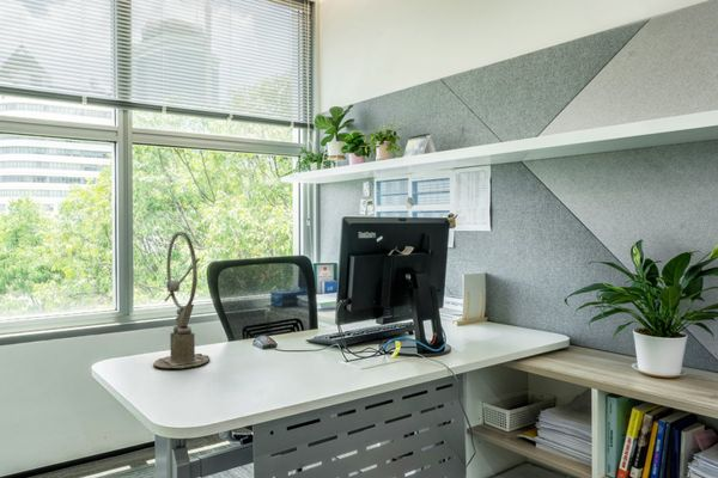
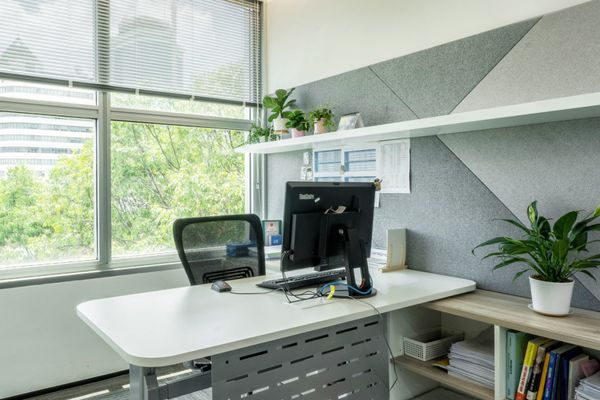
- sundial [152,231,211,370]
